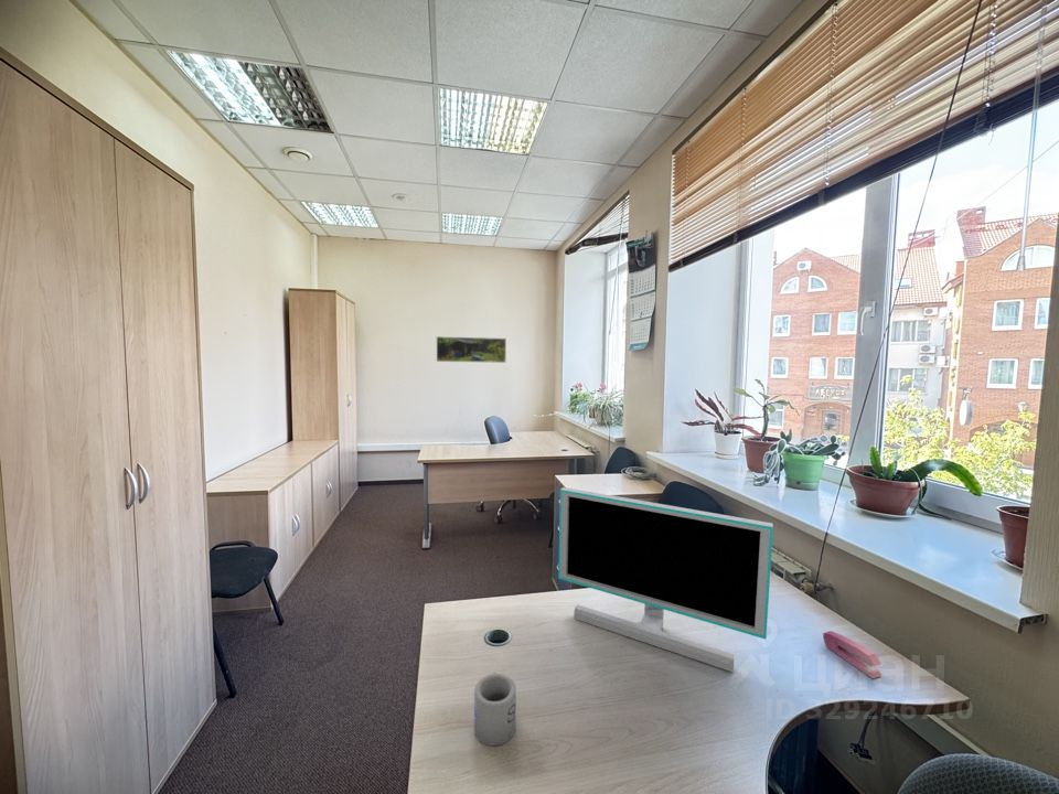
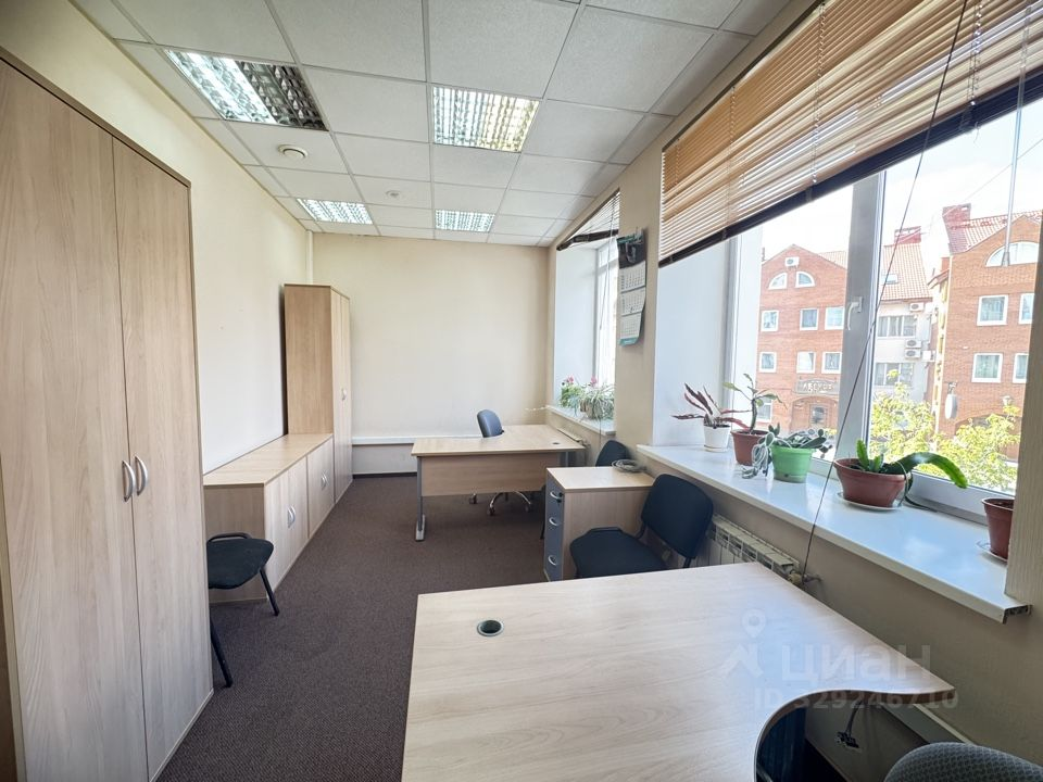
- mug [473,670,517,747]
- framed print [436,335,507,364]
- stapler [822,630,884,679]
- monitor [557,486,774,673]
